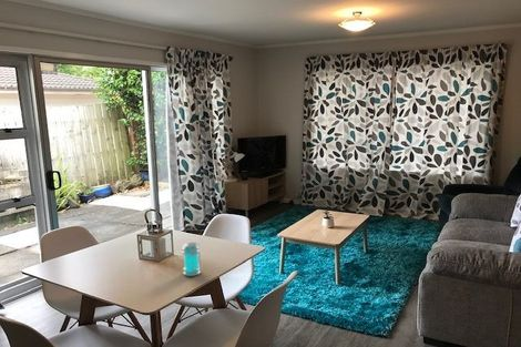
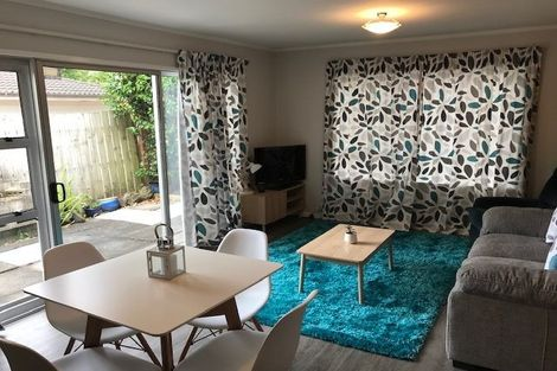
- jar [181,242,202,277]
